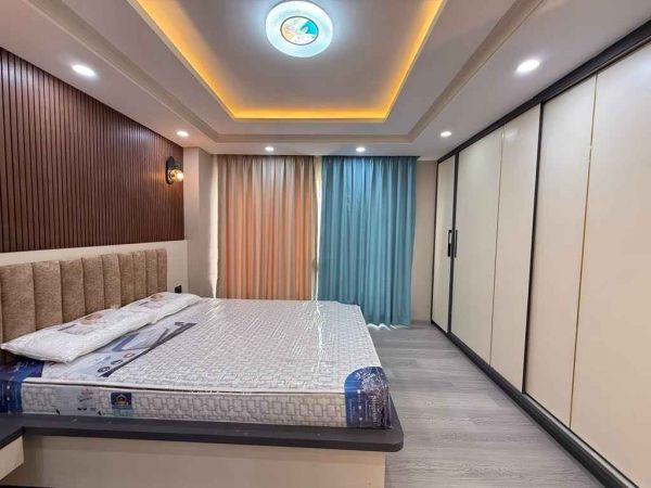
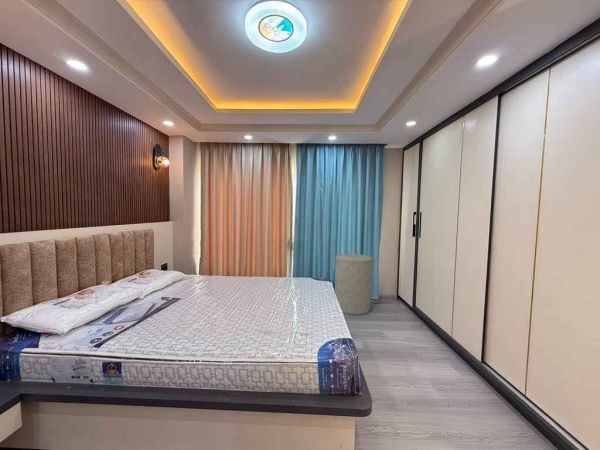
+ laundry hamper [330,248,377,316]
